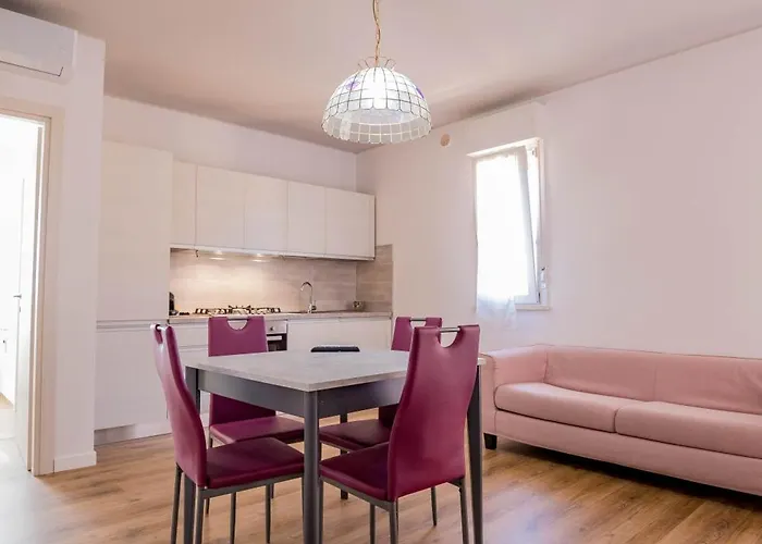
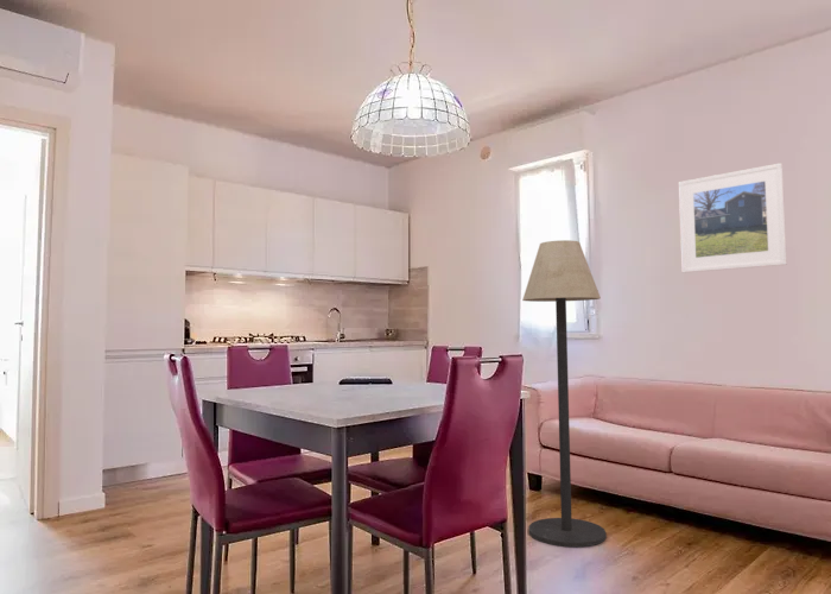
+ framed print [678,162,788,274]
+ floor lamp [521,239,608,549]
